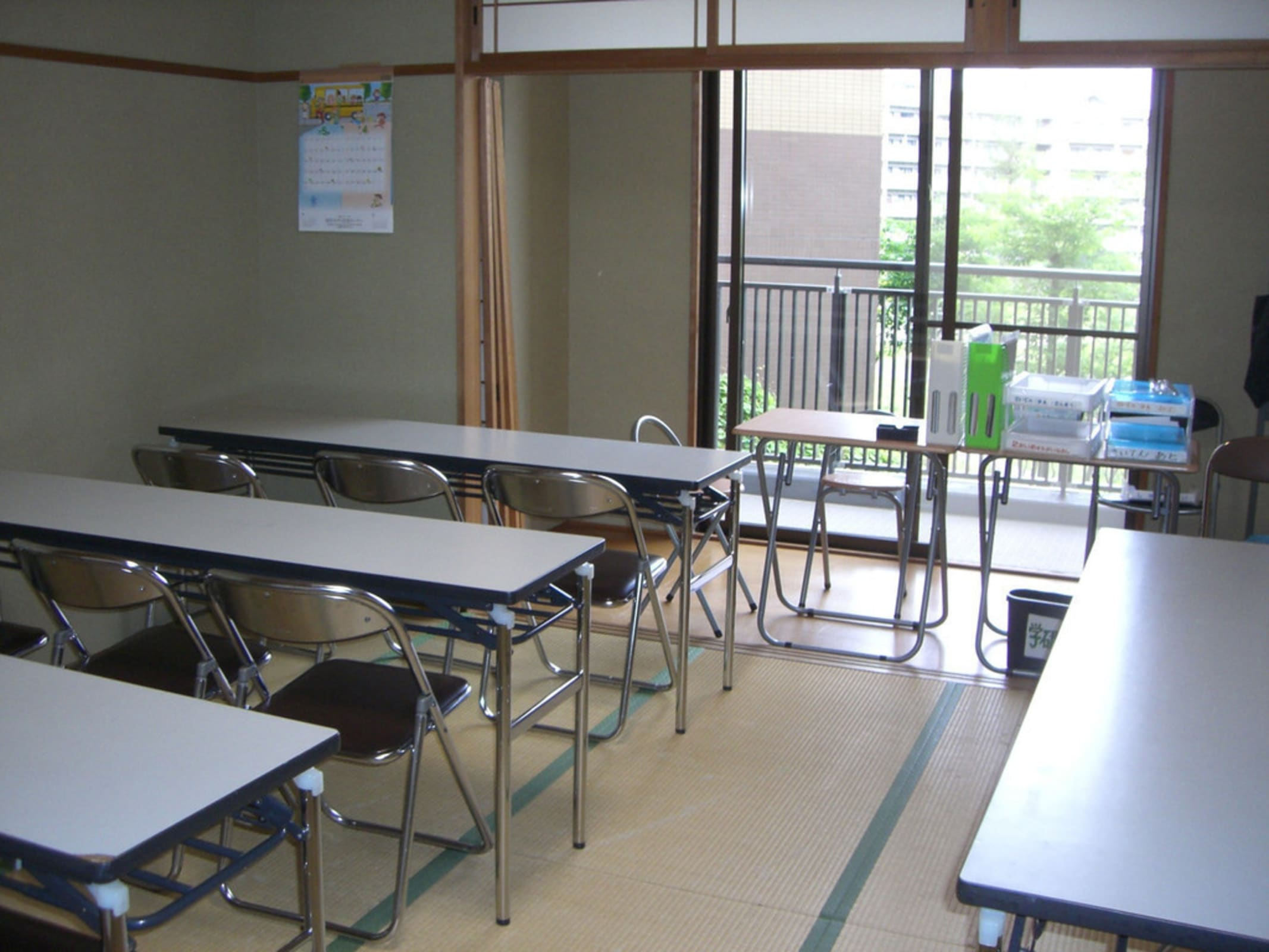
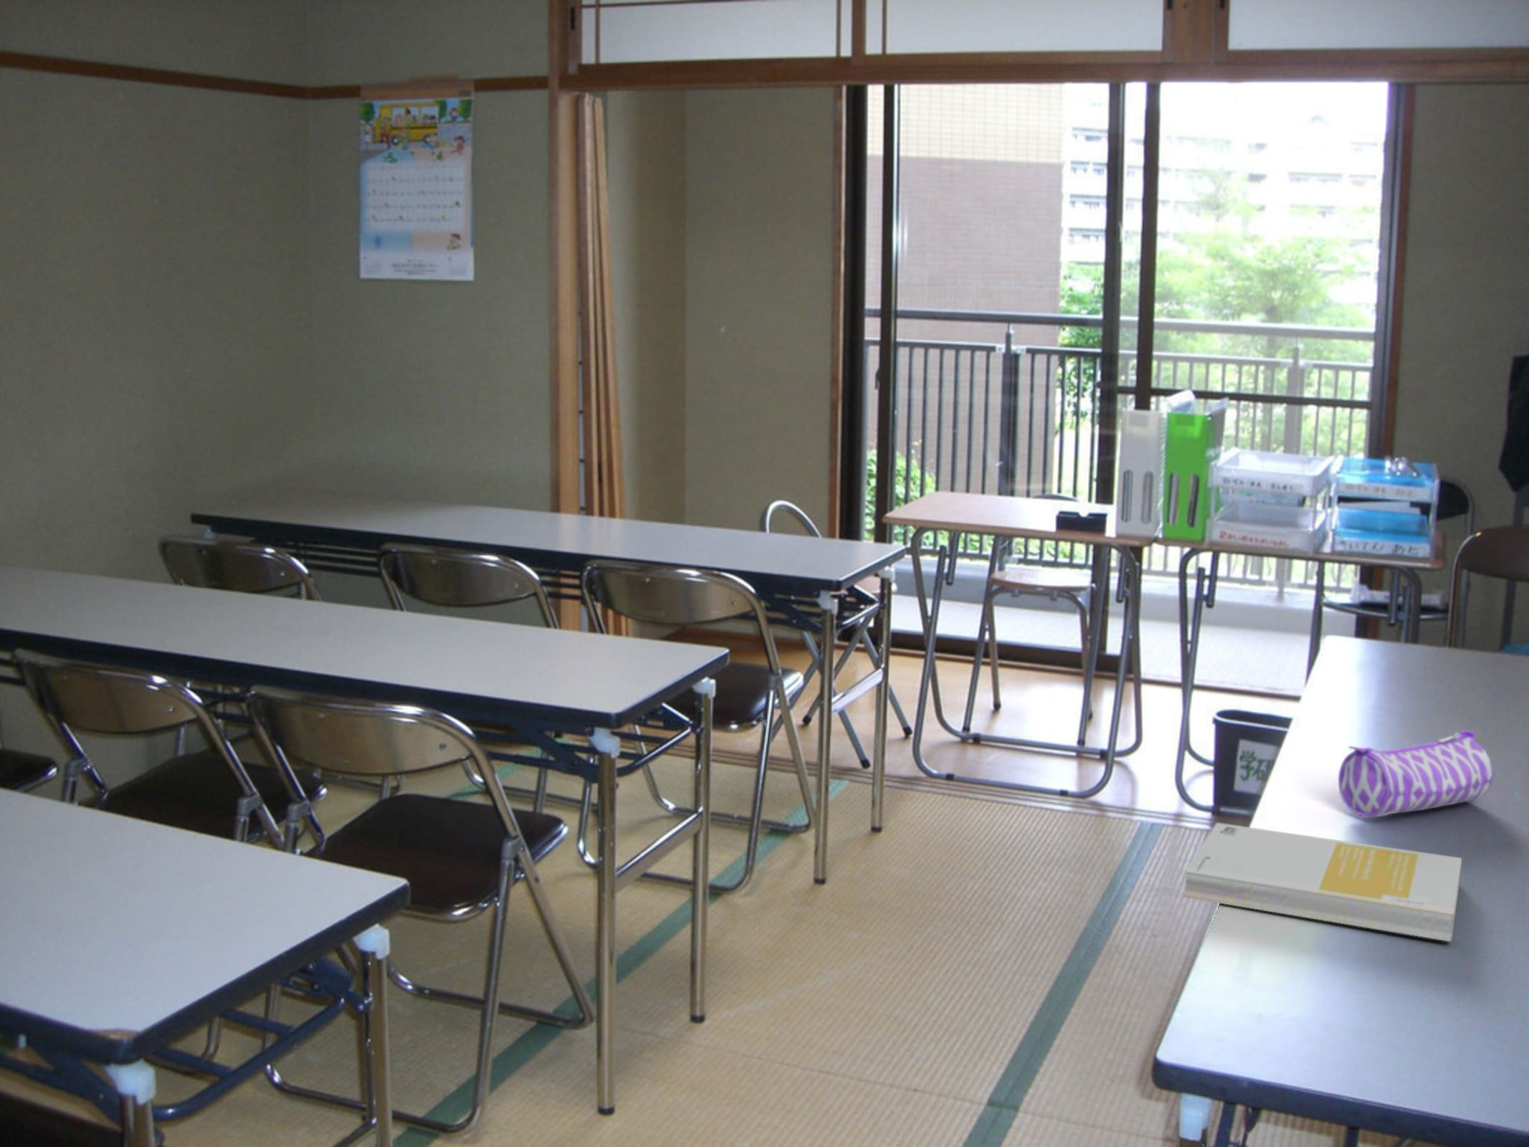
+ book [1183,822,1463,942]
+ pencil case [1337,730,1494,818]
